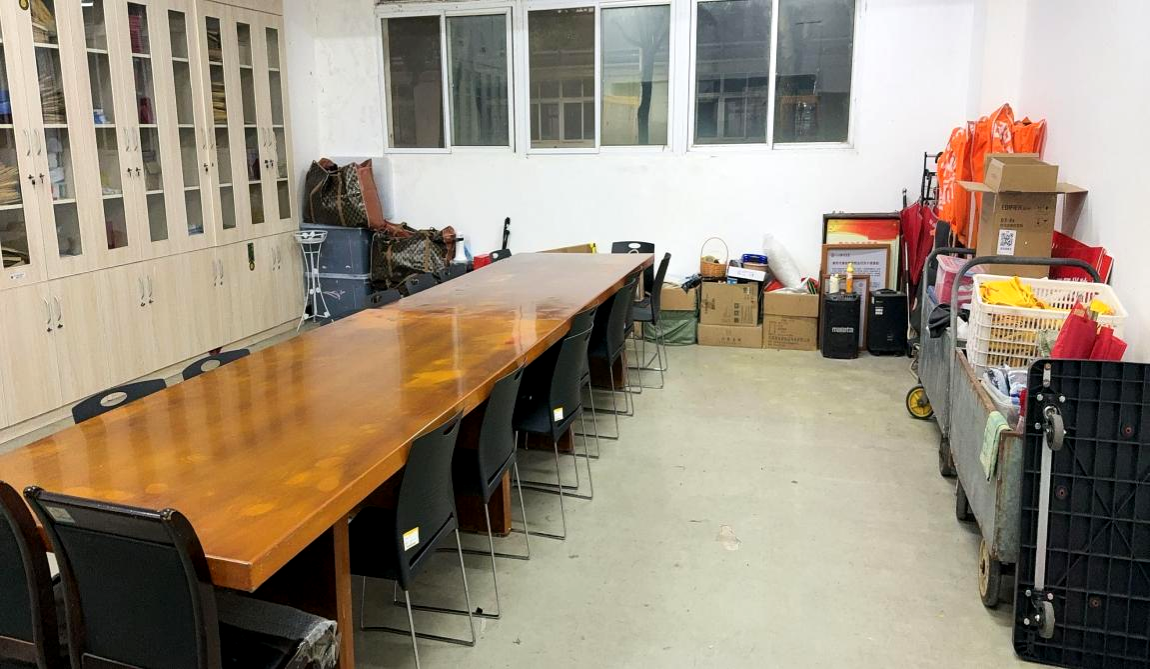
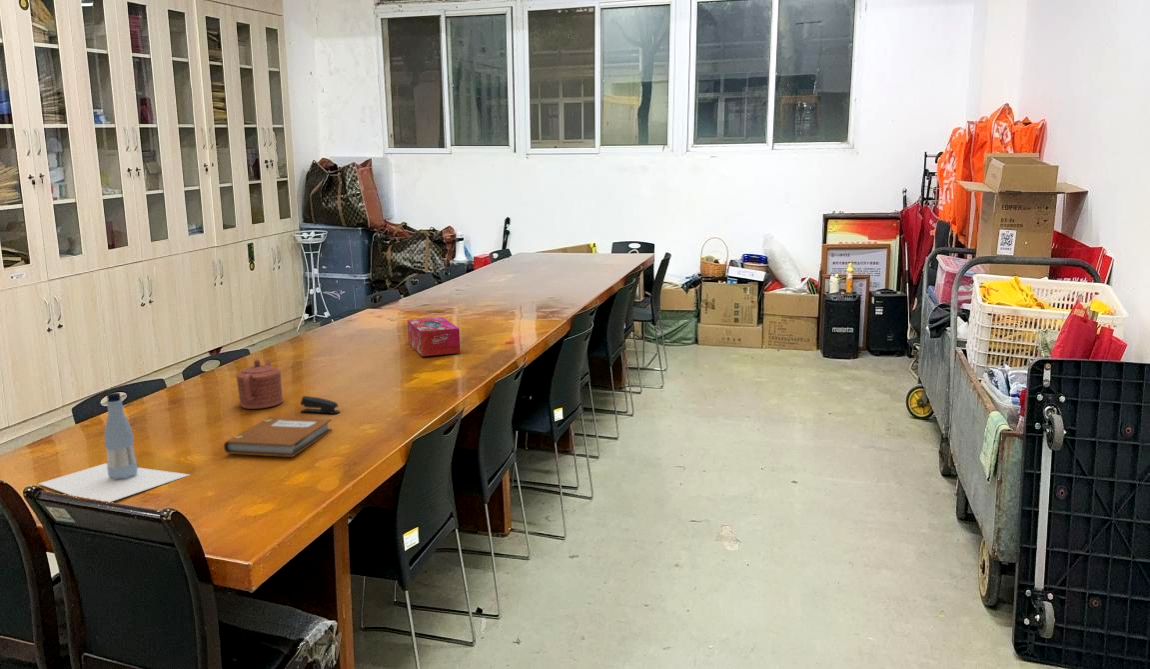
+ notebook [223,416,333,458]
+ tissue box [406,316,461,357]
+ bottle [37,392,191,503]
+ stapler [300,395,341,415]
+ teapot [235,358,284,410]
